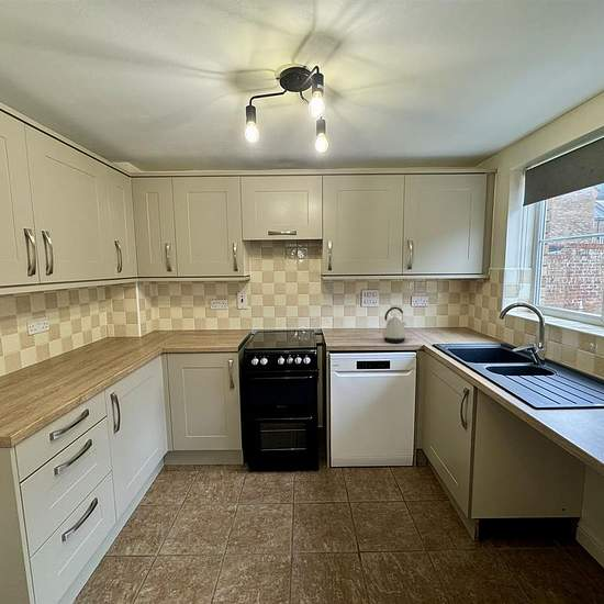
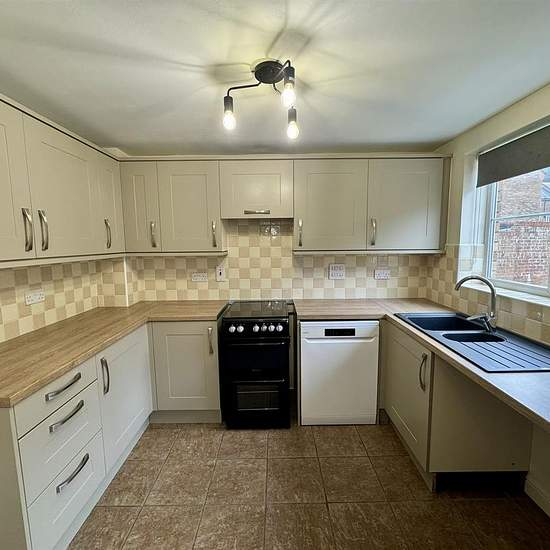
- kettle [382,305,407,344]
